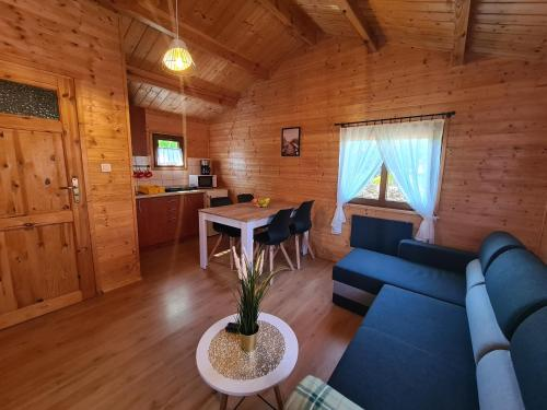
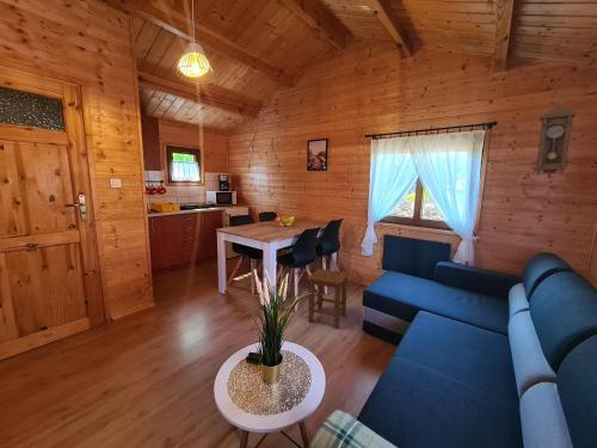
+ pendulum clock [534,102,578,179]
+ stool [306,268,350,330]
